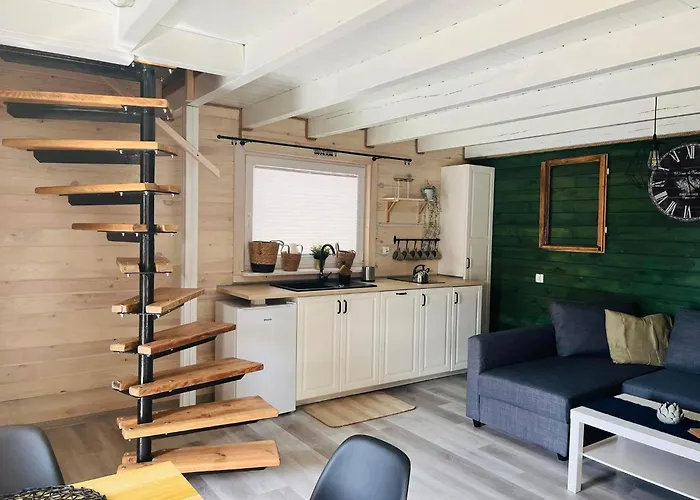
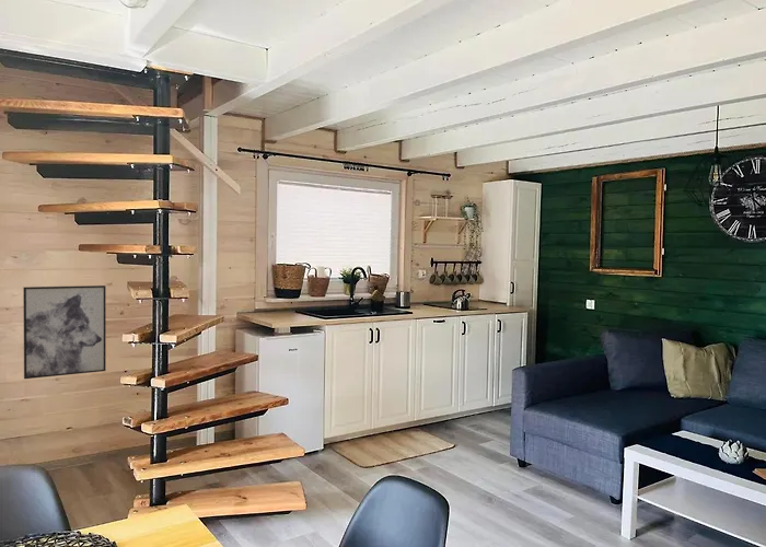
+ wall art [22,284,107,380]
